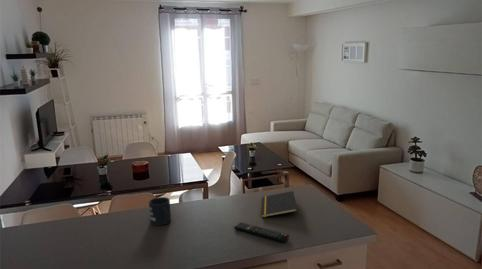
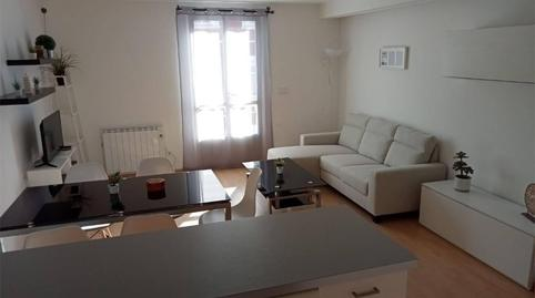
- mug [148,196,172,227]
- notepad [260,190,298,218]
- remote control [233,221,290,243]
